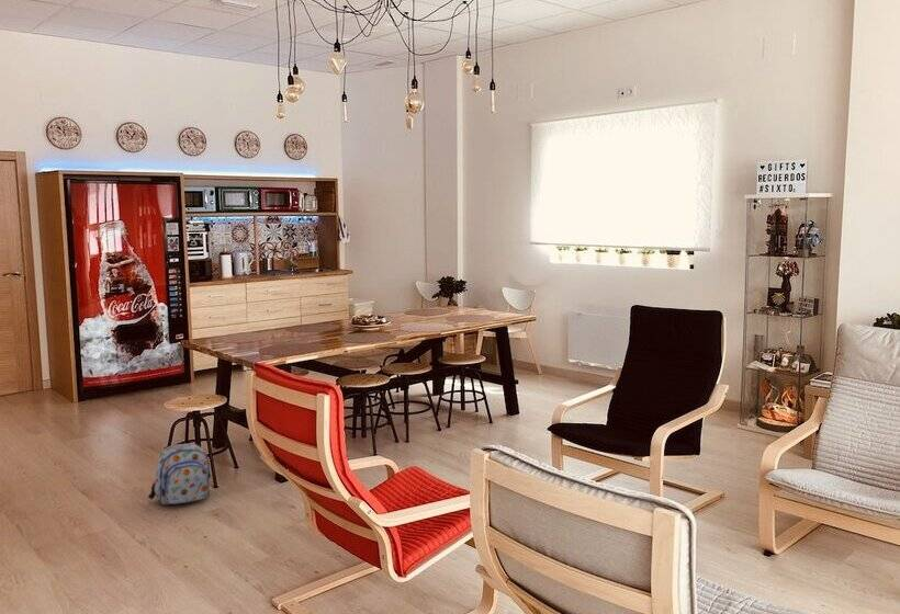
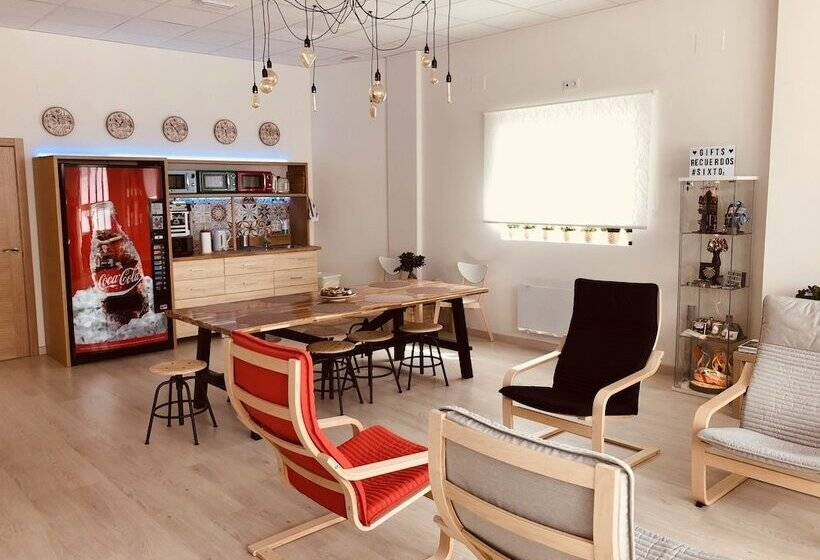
- backpack [147,443,213,507]
